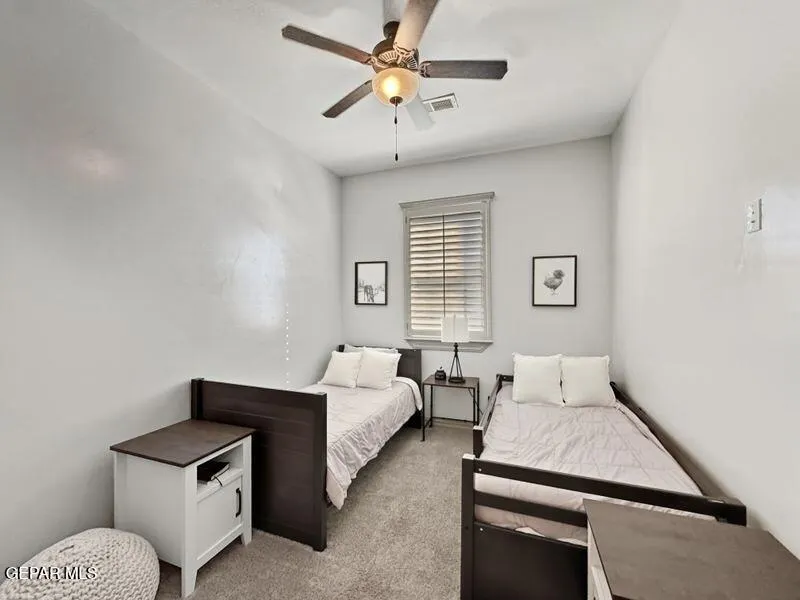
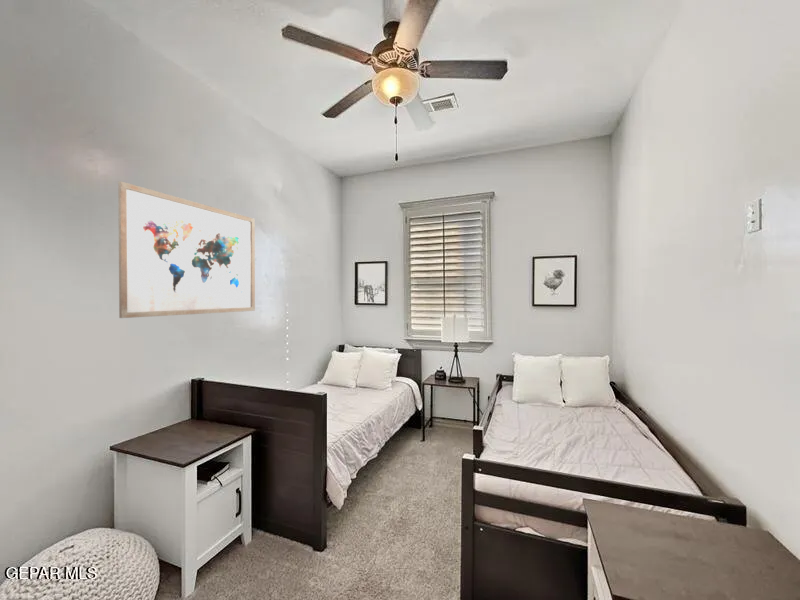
+ wall art [117,180,256,319]
